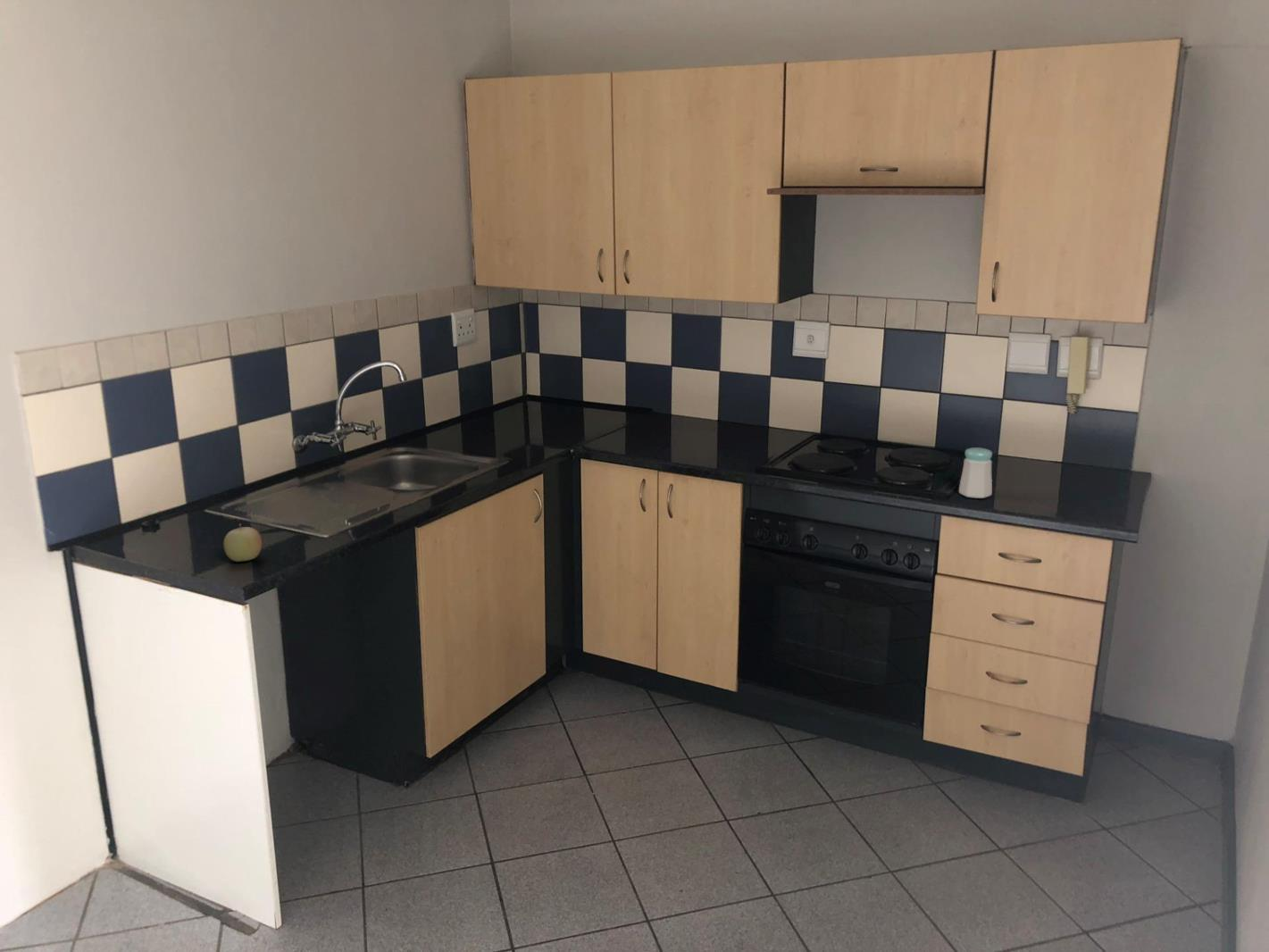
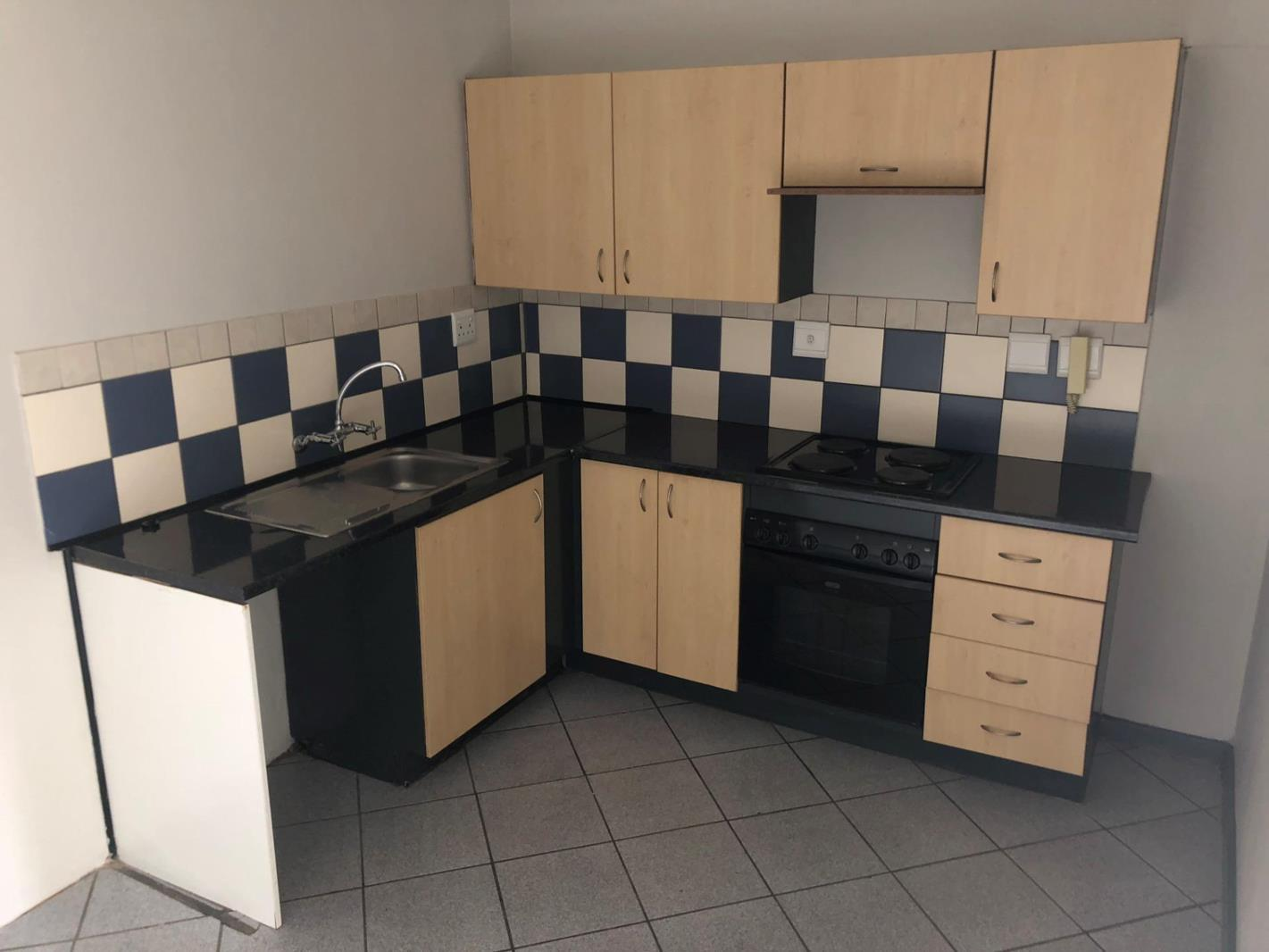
- fruit [222,523,263,563]
- salt shaker [958,447,993,499]
